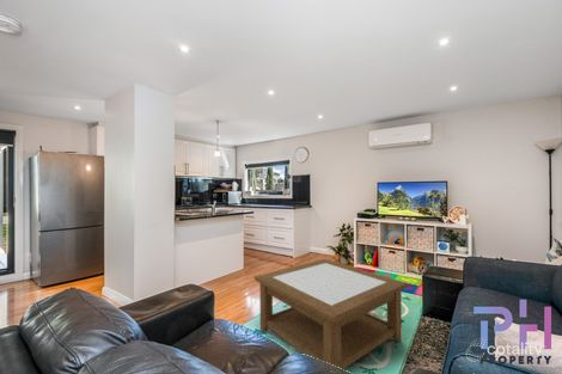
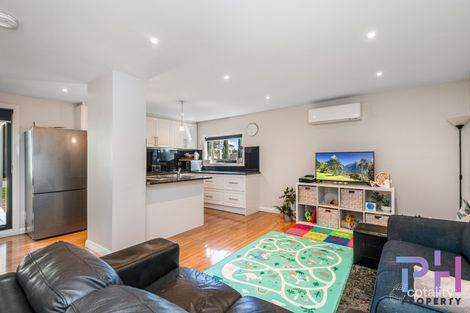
- coffee table [253,258,409,370]
